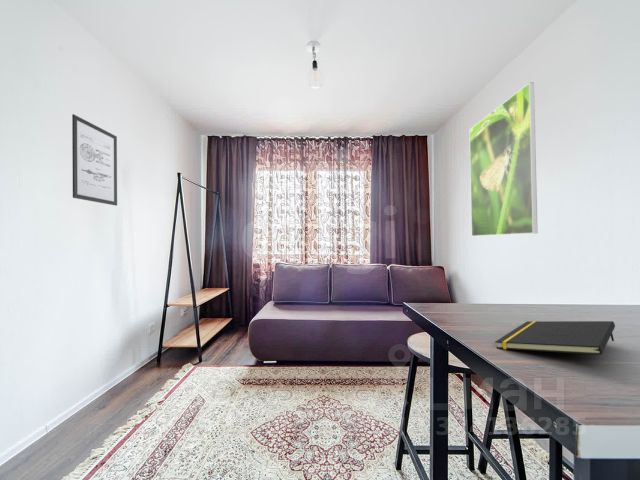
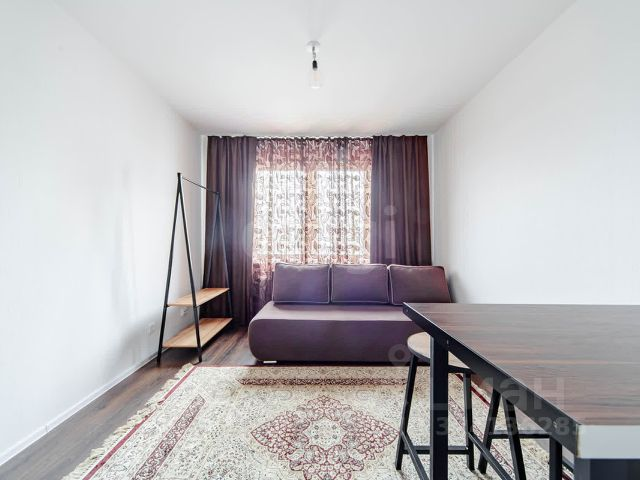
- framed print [468,81,539,237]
- wall art [71,113,118,207]
- notepad [494,320,616,356]
